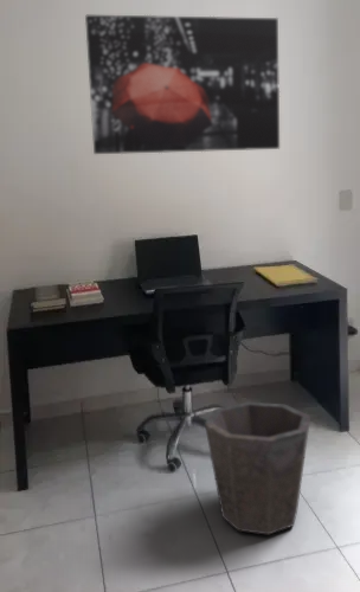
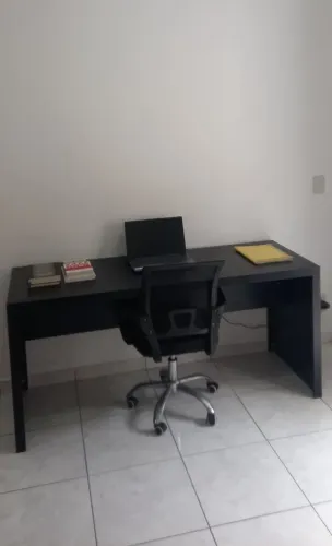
- wall art [84,14,281,155]
- waste bin [204,401,311,535]
